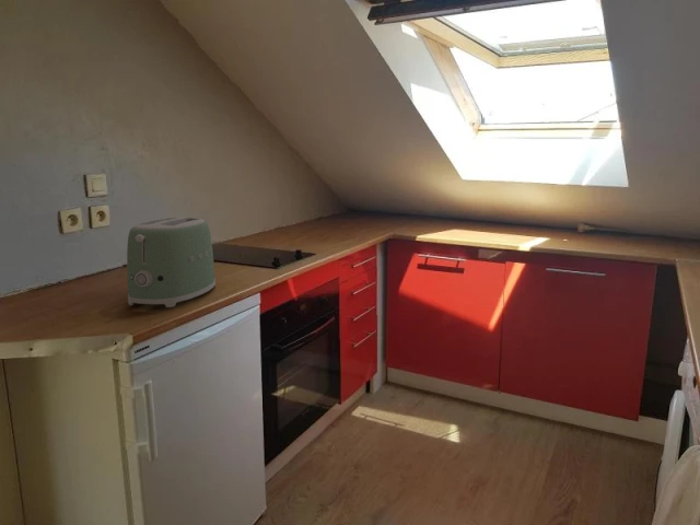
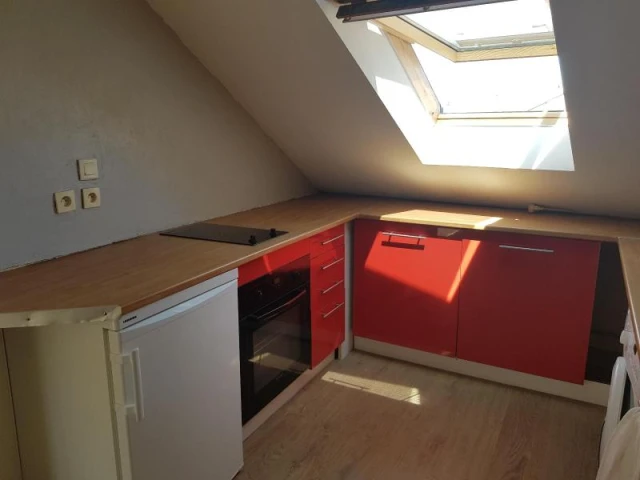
- toaster [126,217,217,308]
